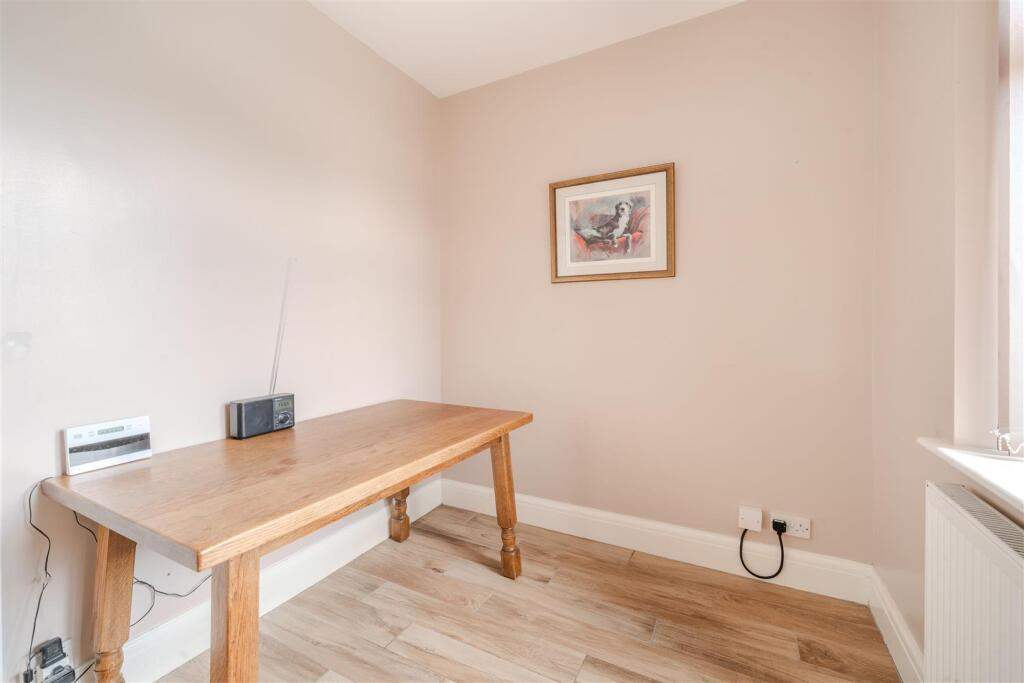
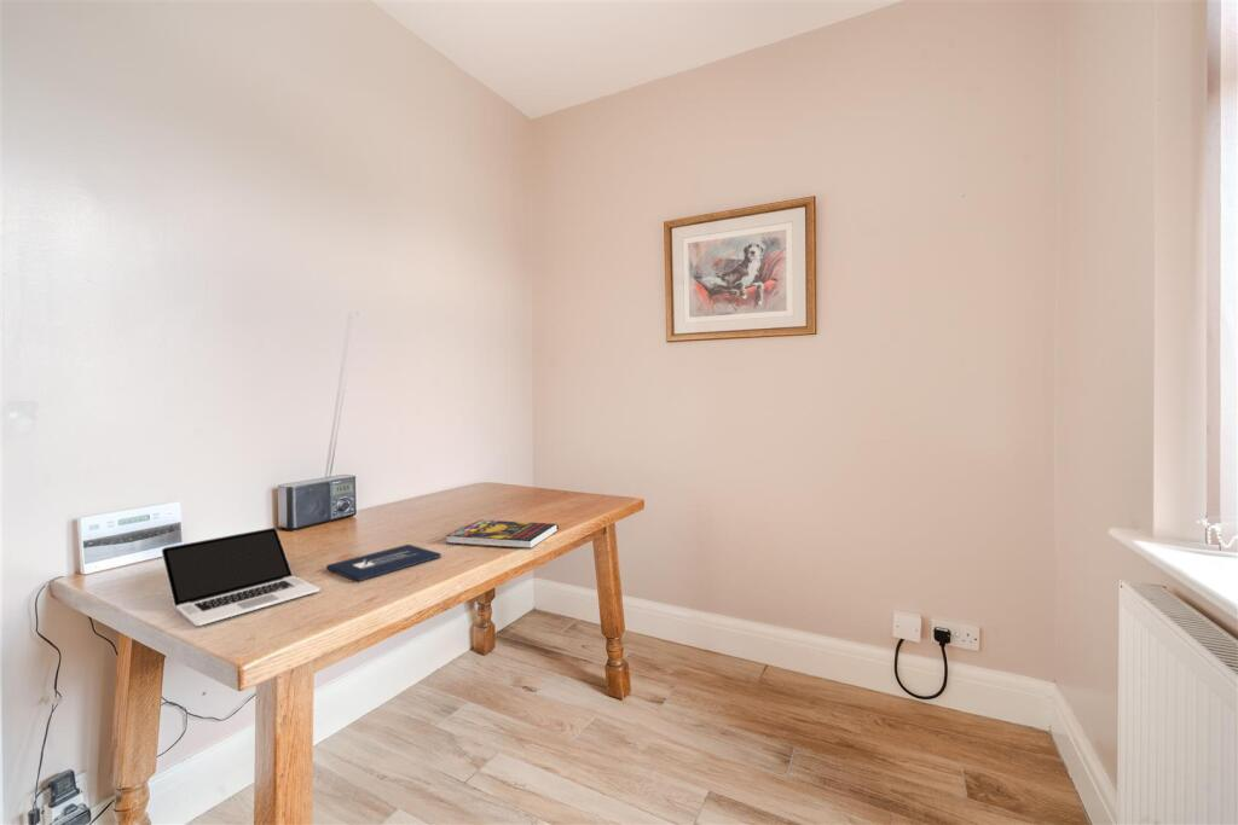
+ laptop [161,527,442,627]
+ book [445,518,560,550]
